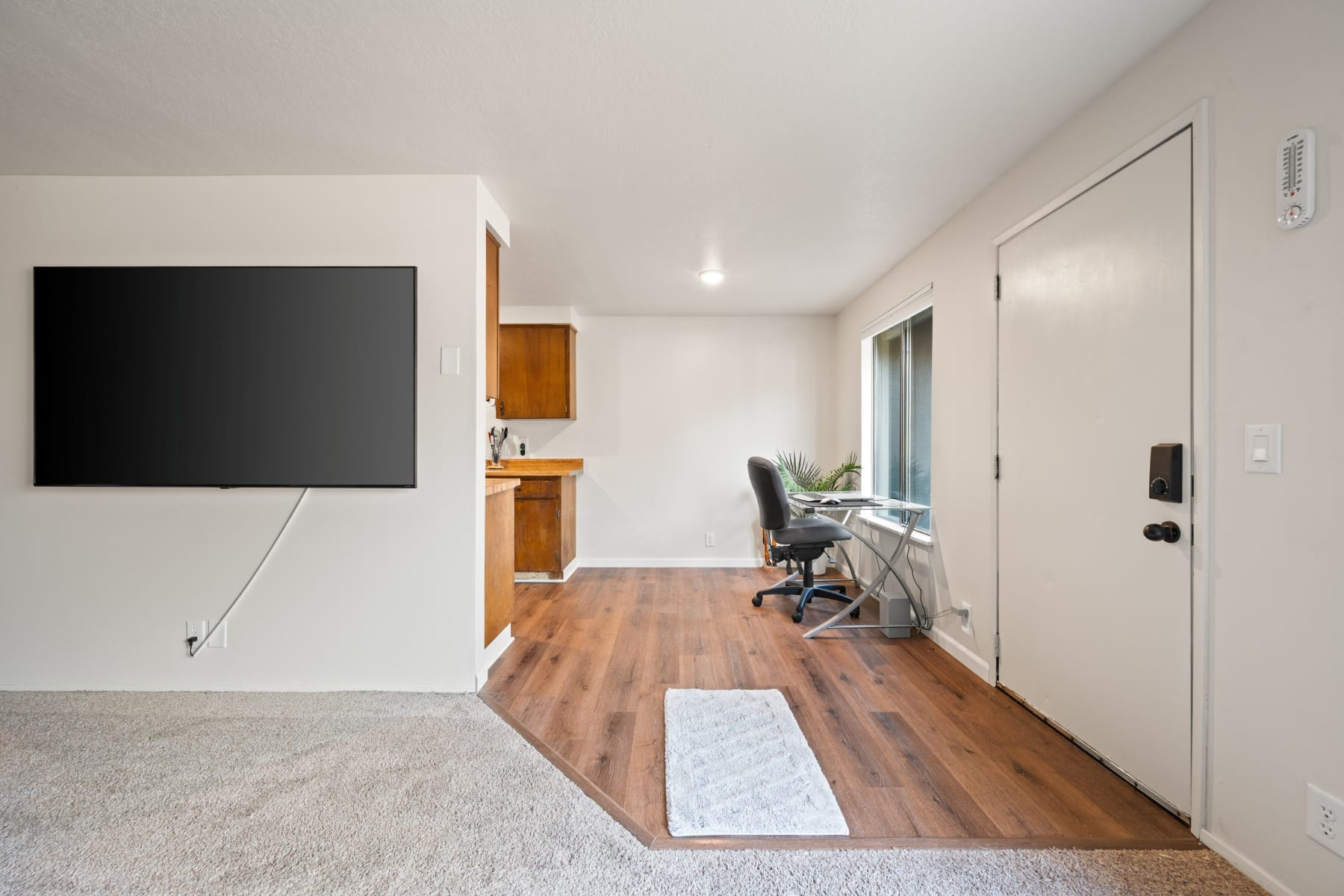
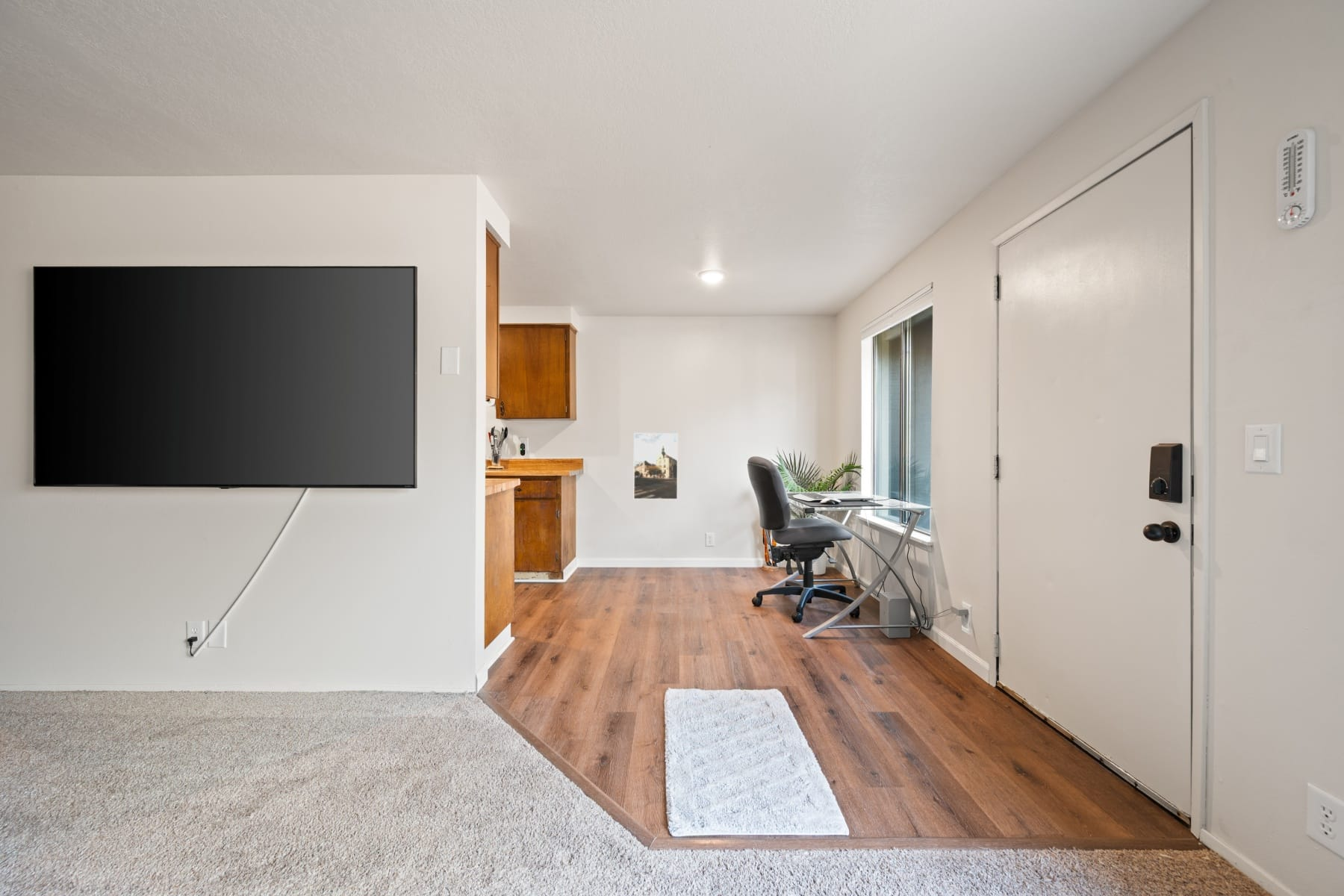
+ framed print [633,432,679,500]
